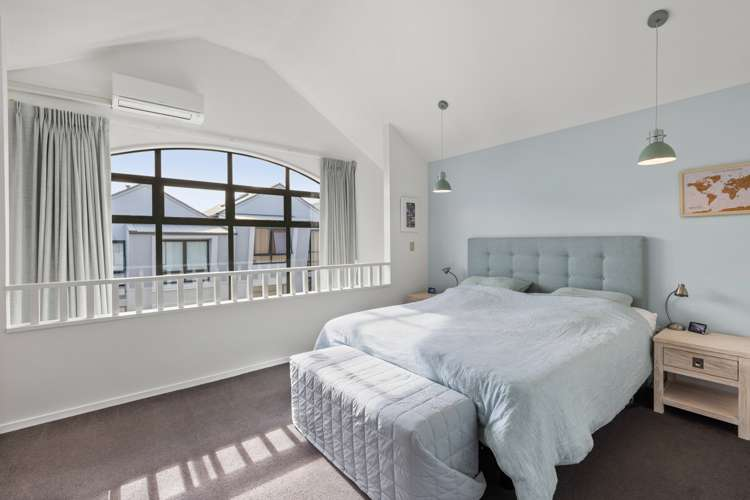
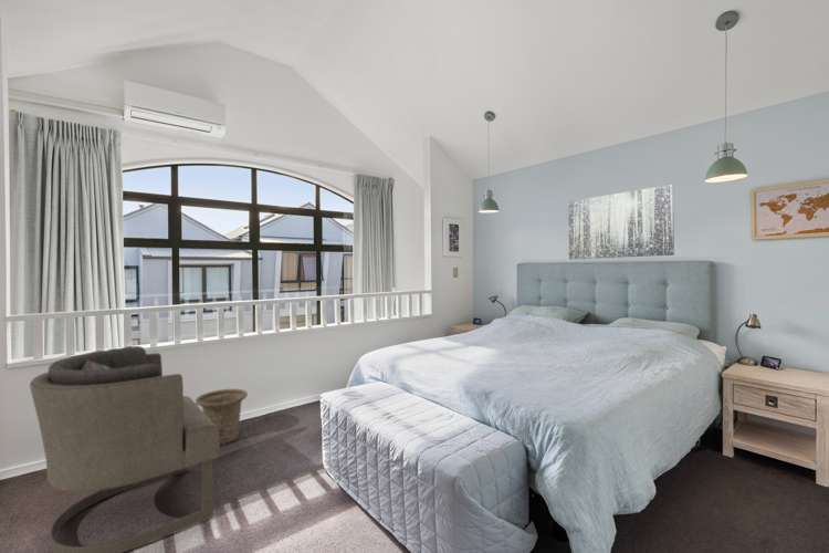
+ basket [195,388,249,446]
+ wall art [567,184,675,260]
+ armchair [29,345,221,553]
